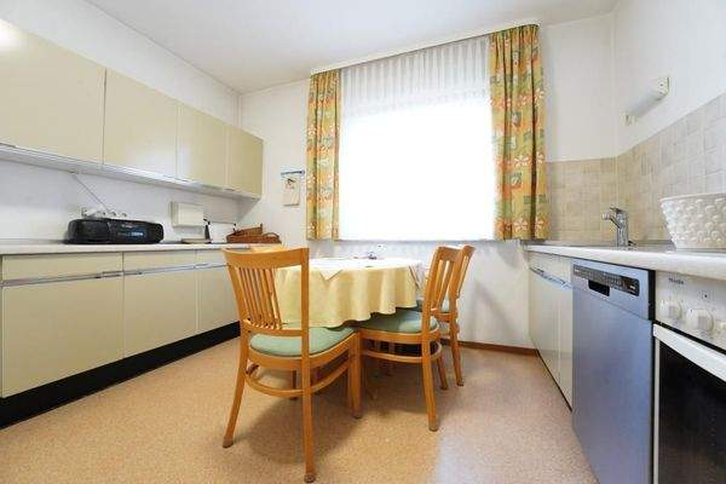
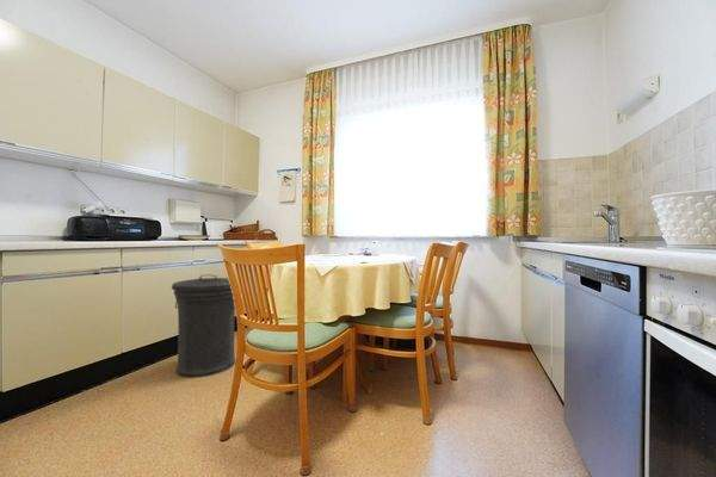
+ trash can [171,273,236,378]
